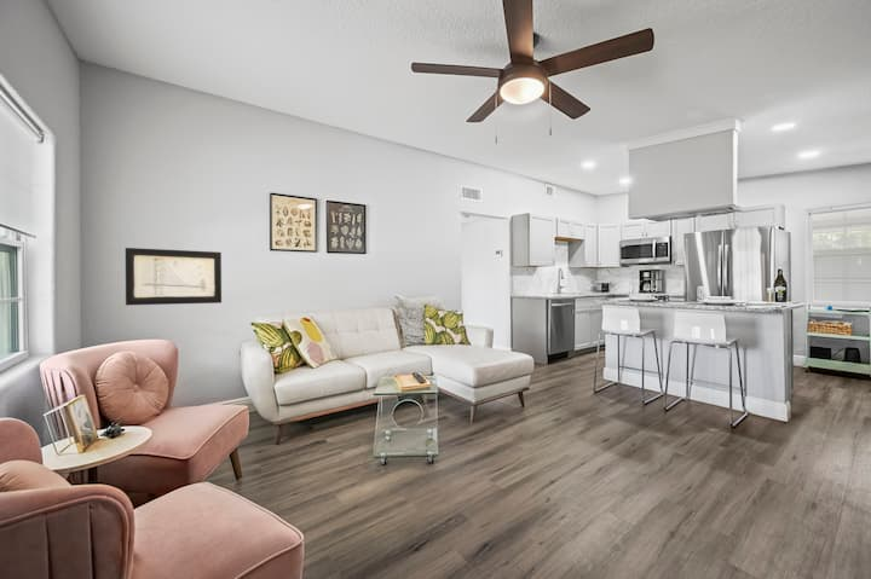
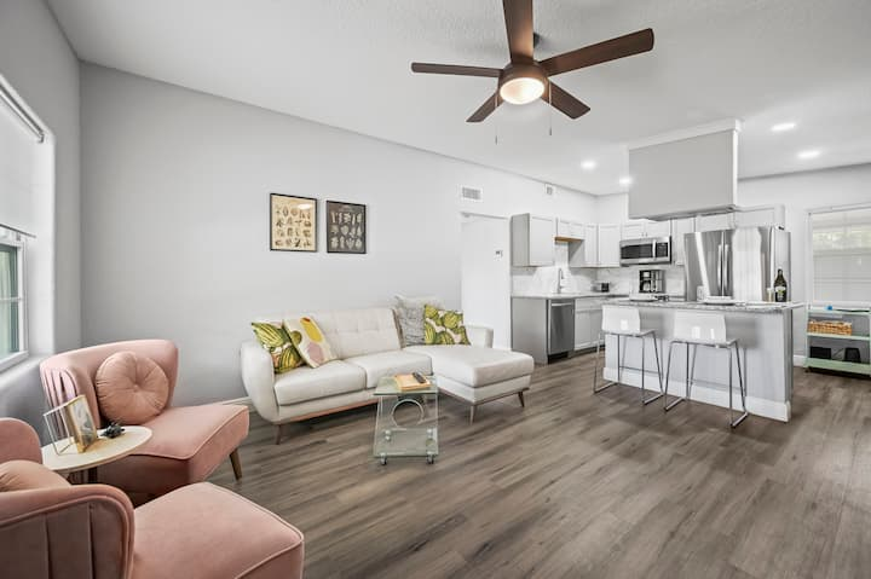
- wall art [125,247,223,306]
